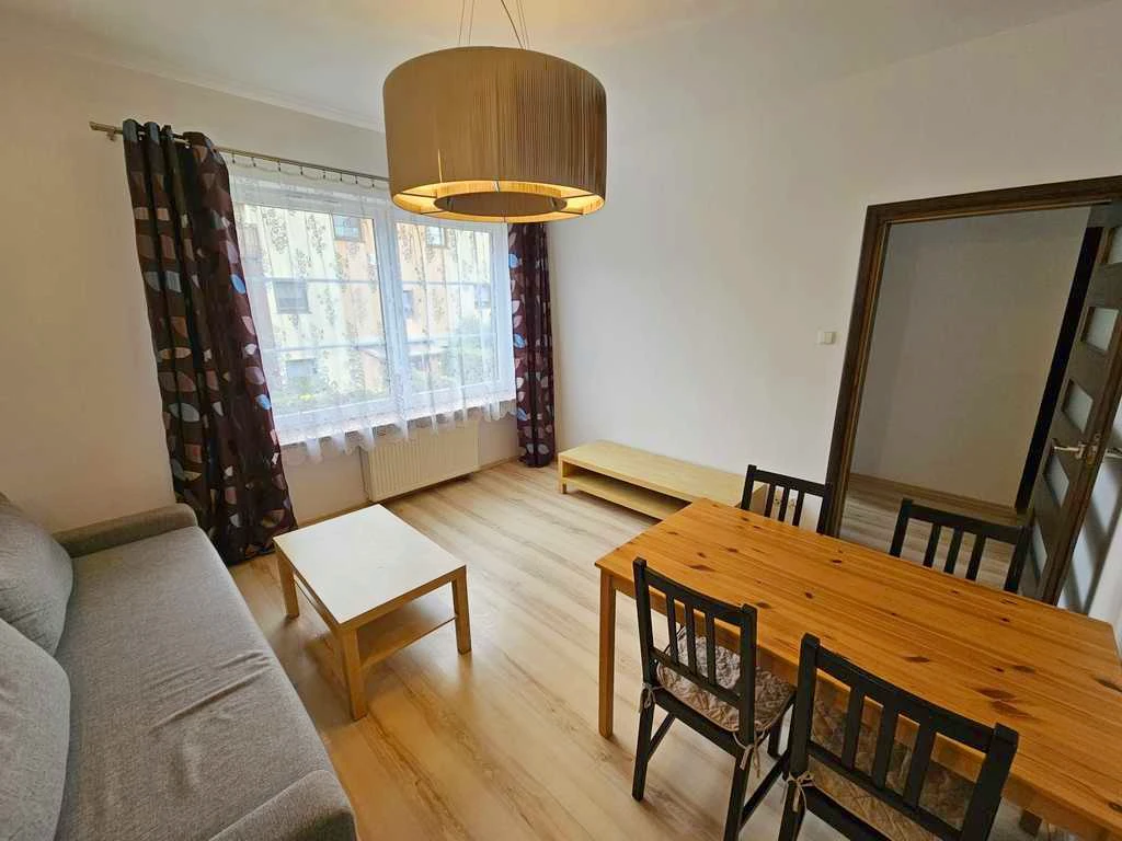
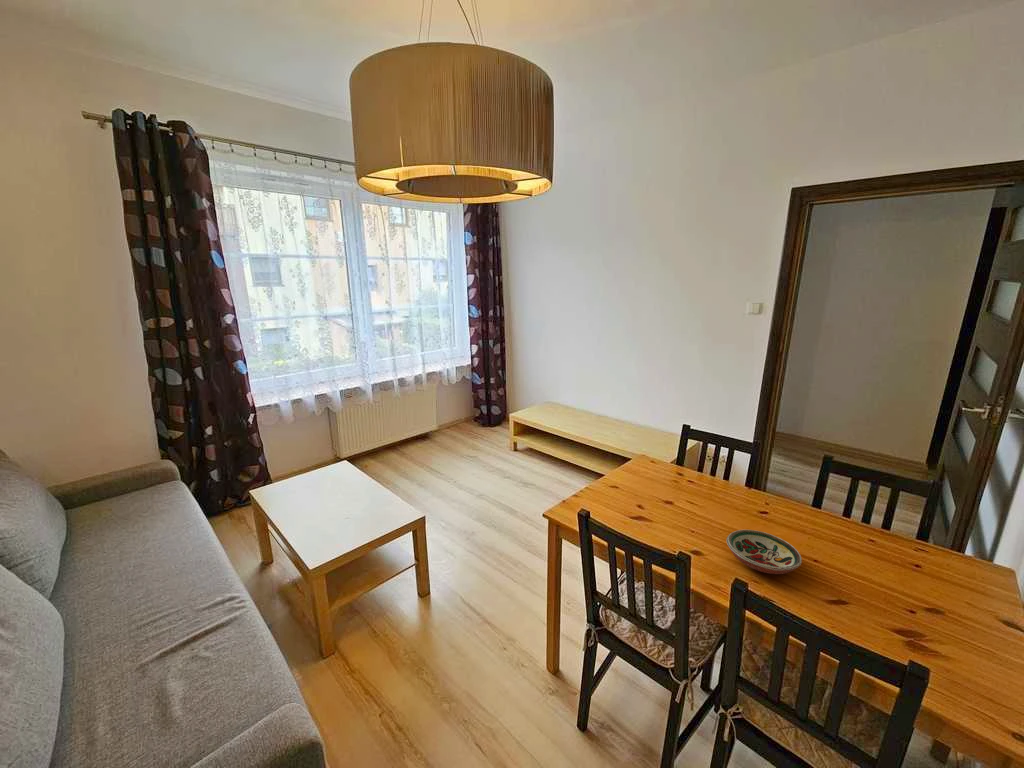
+ decorative bowl [725,529,803,575]
